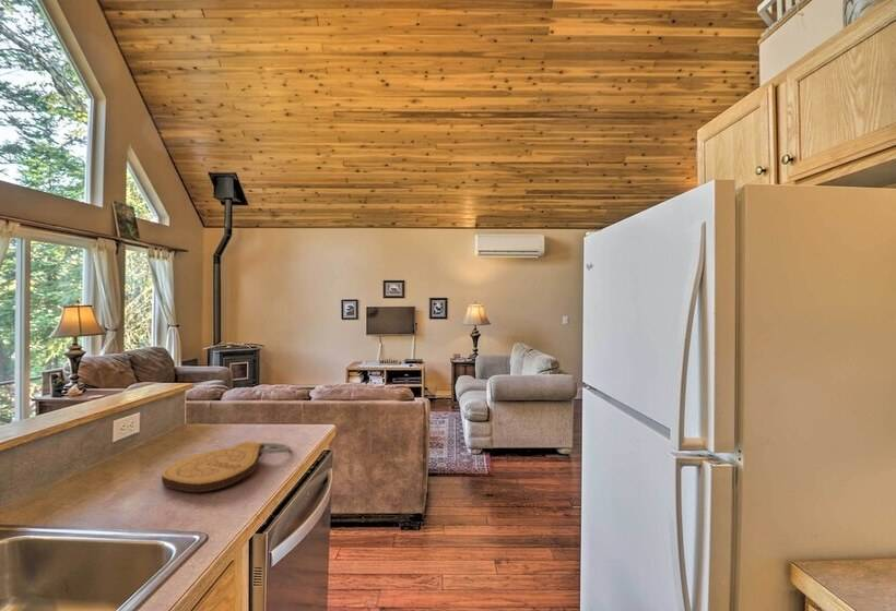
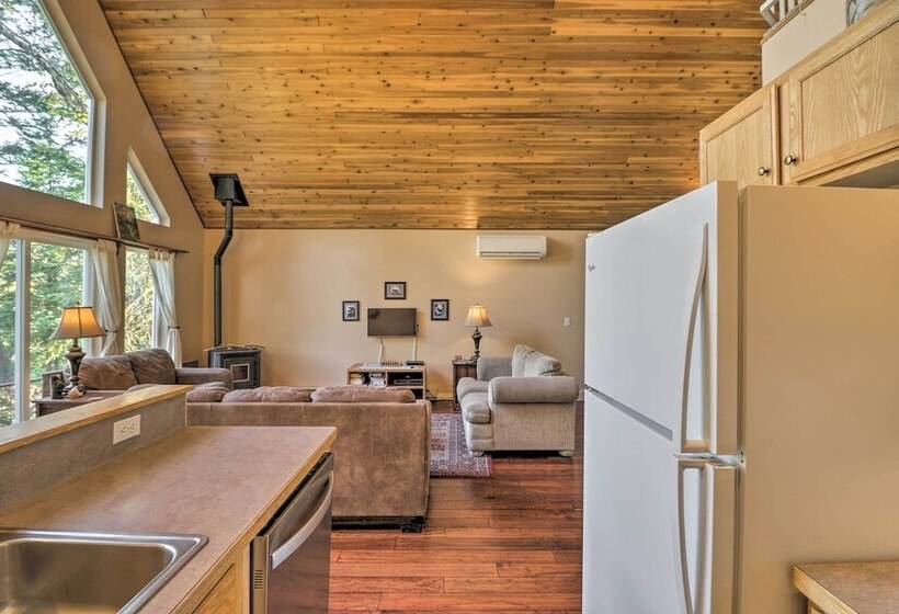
- key chain [161,441,291,493]
